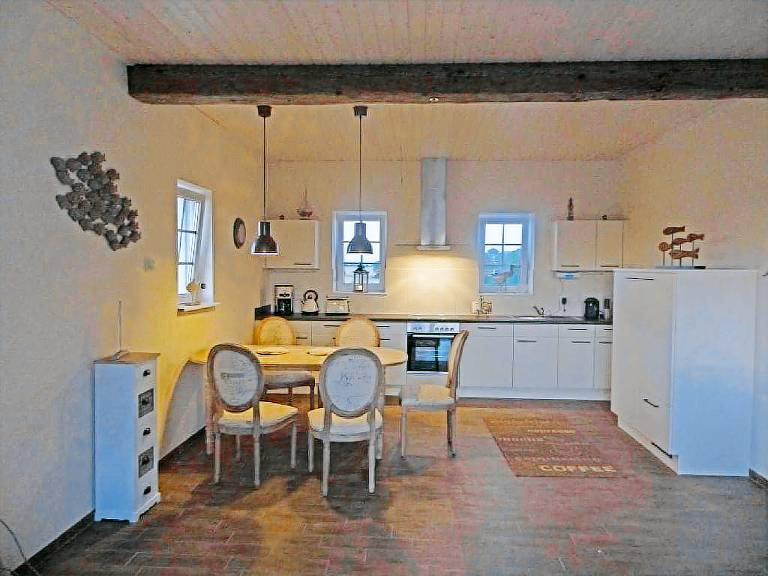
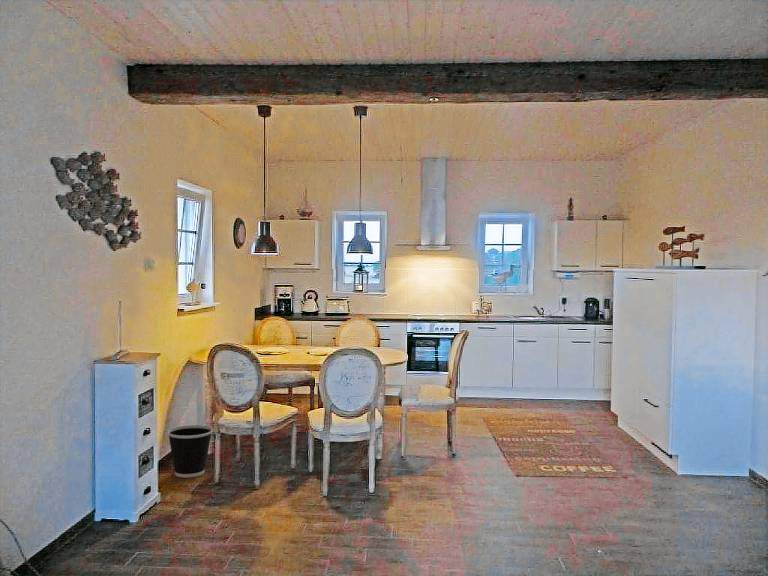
+ wastebasket [166,424,214,478]
